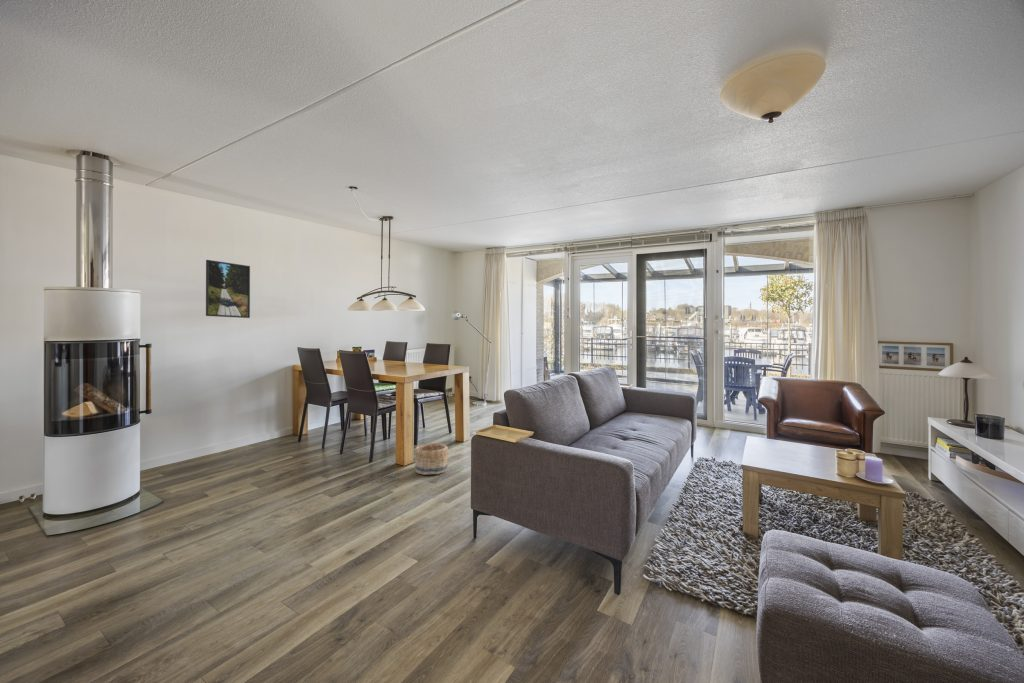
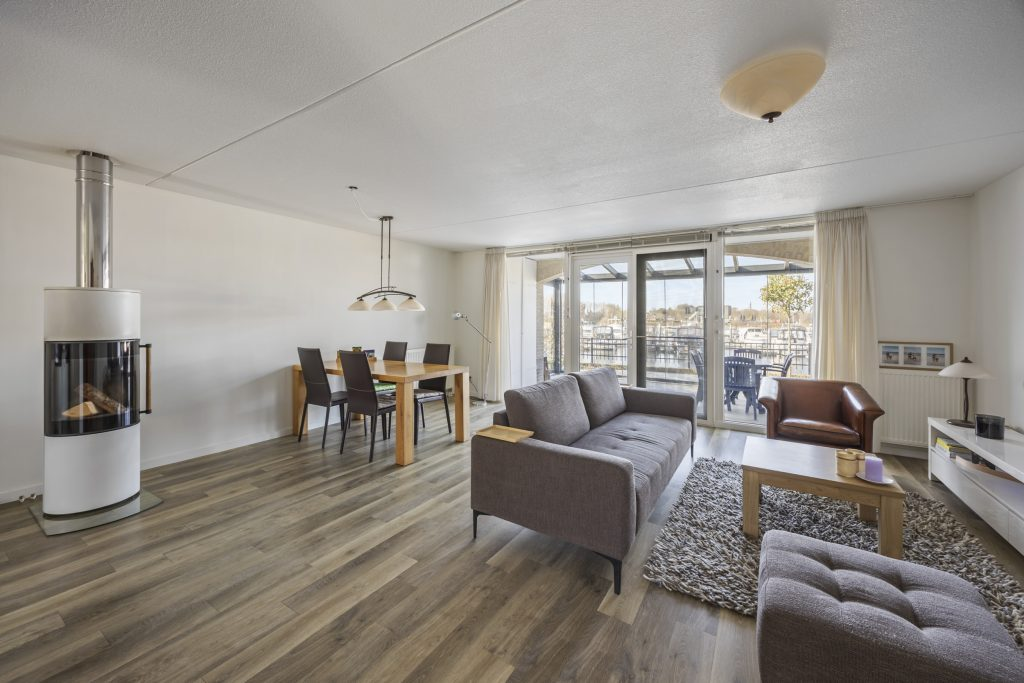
- basket [414,442,449,476]
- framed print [205,259,251,319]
